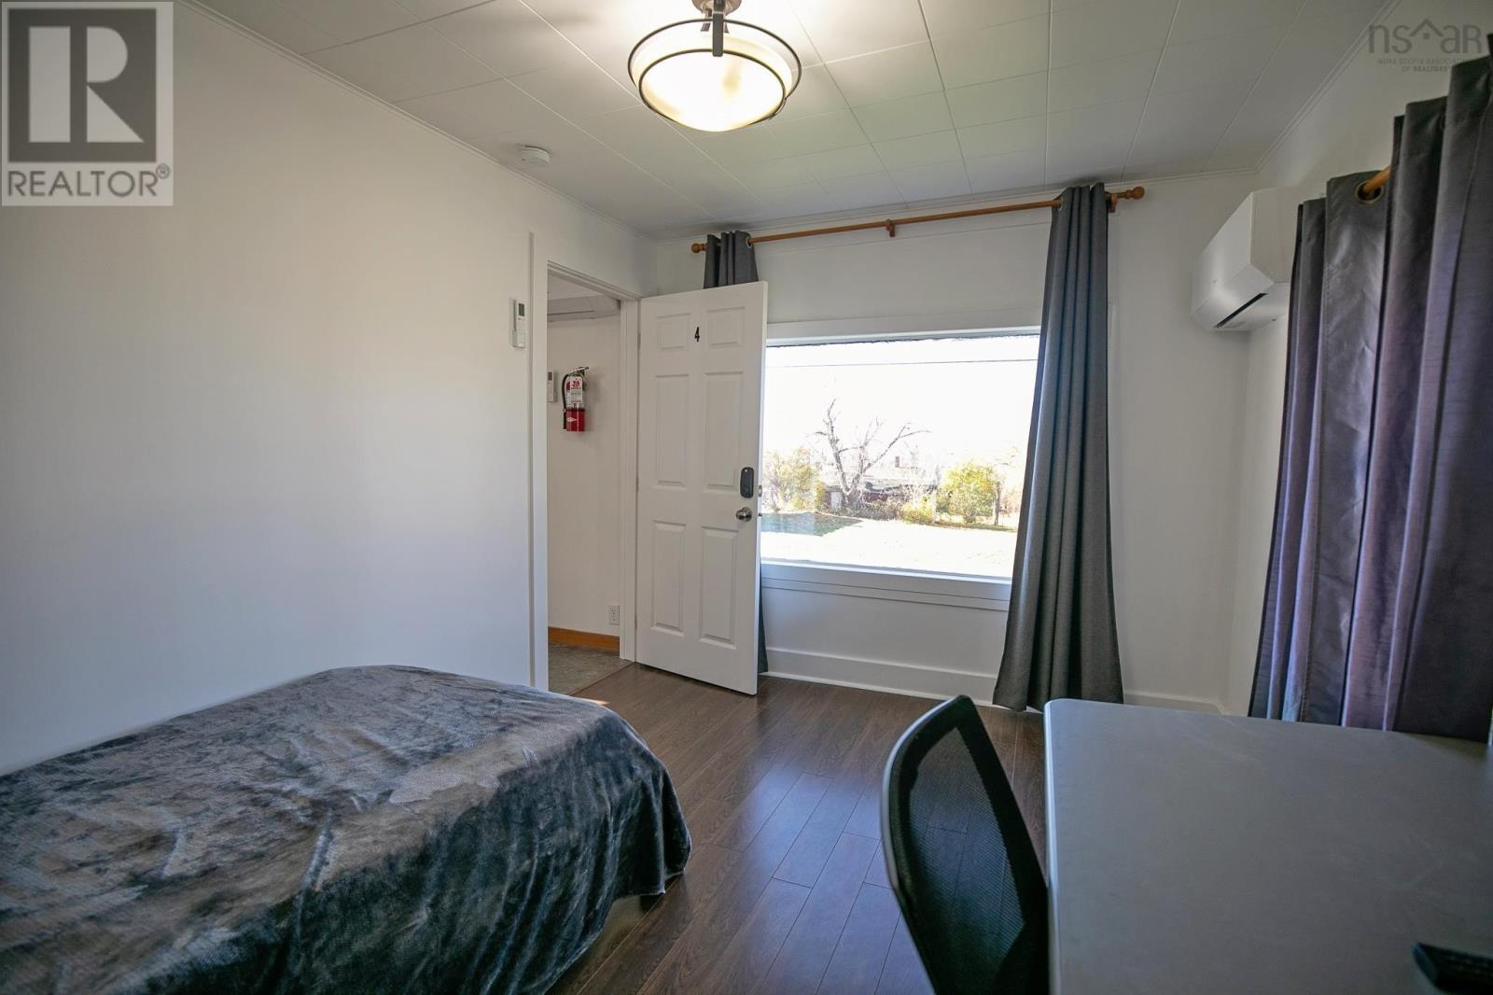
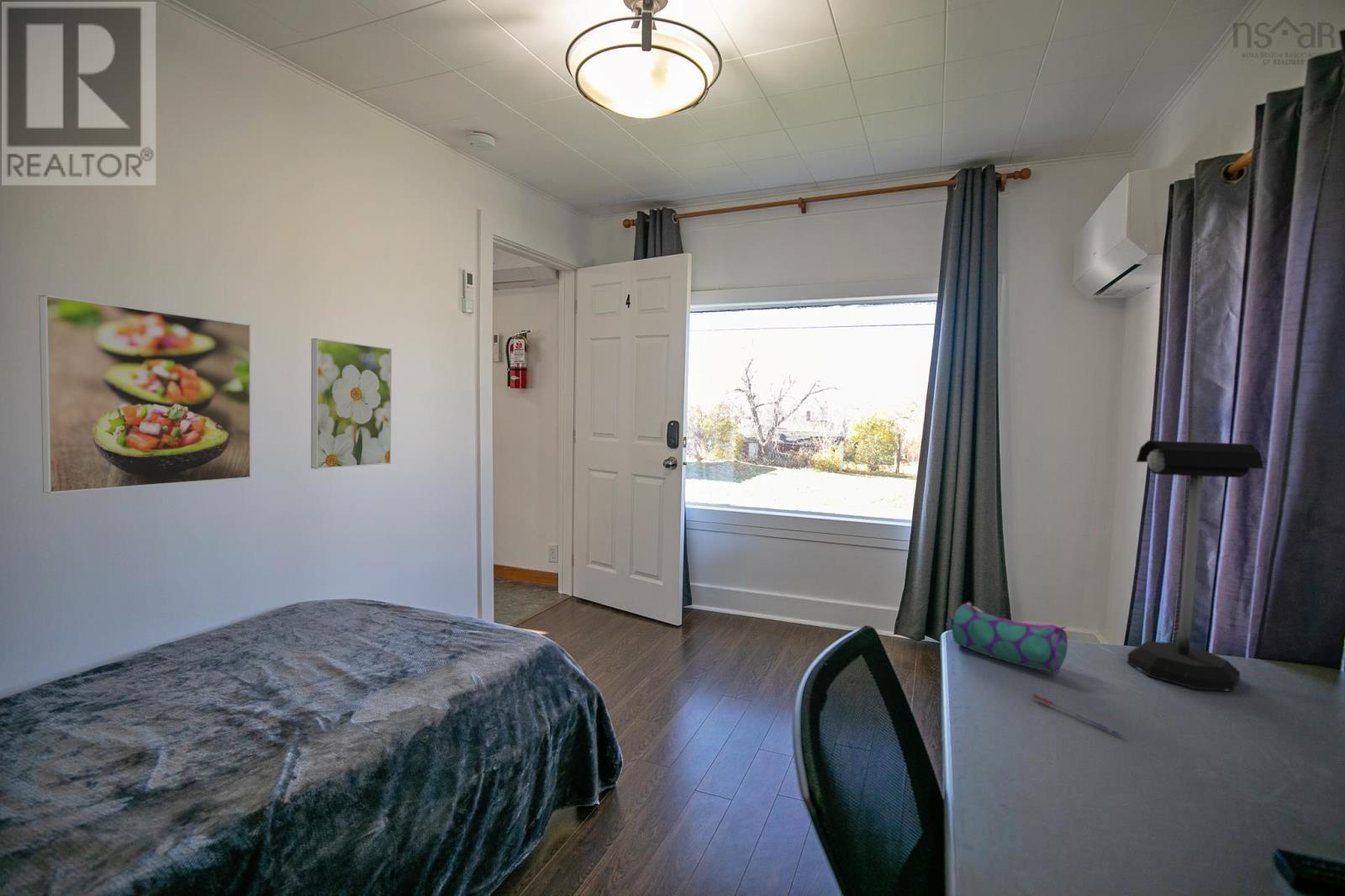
+ mailbox [1126,440,1264,692]
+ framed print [38,294,252,494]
+ pen [1031,693,1126,738]
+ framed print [310,338,393,470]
+ pencil case [945,601,1068,675]
